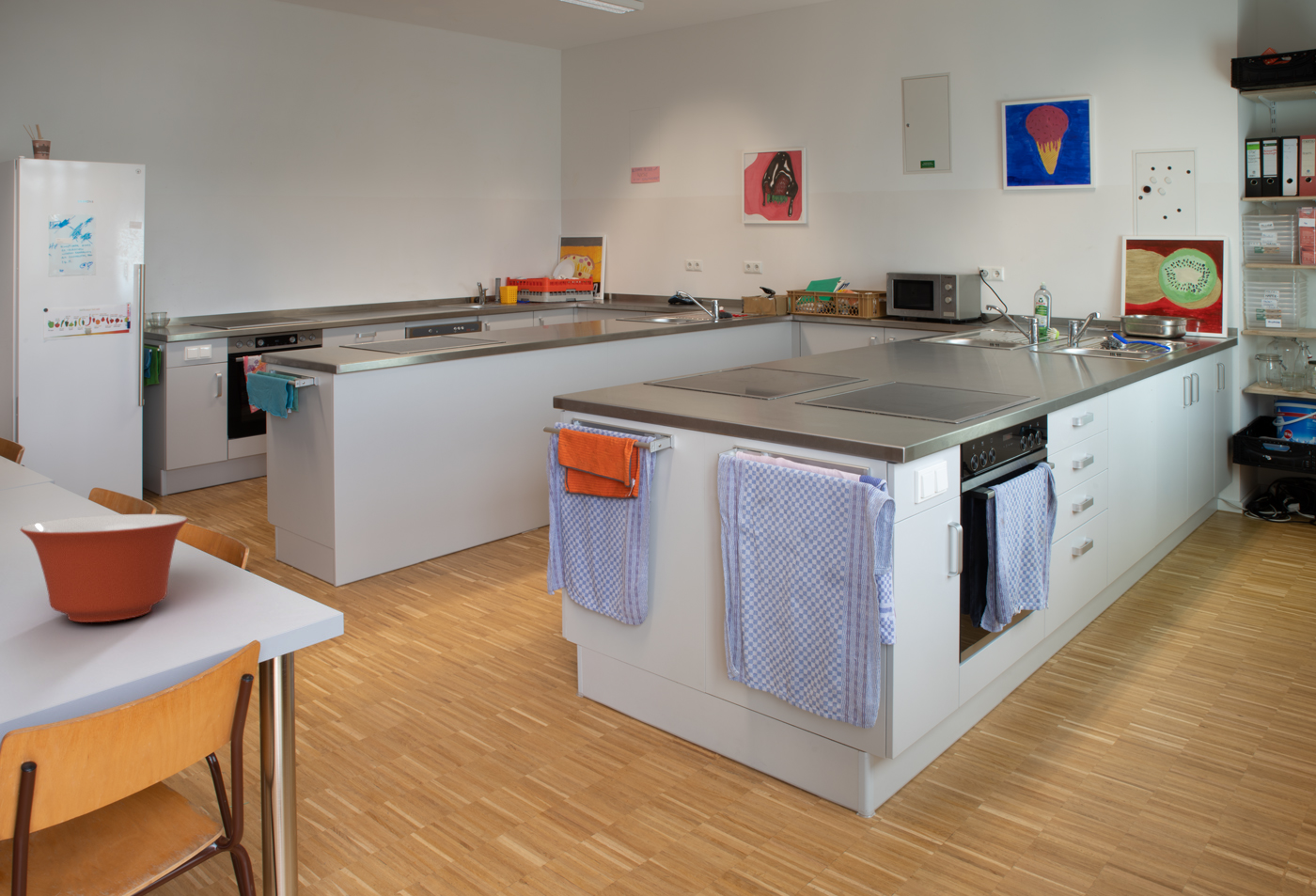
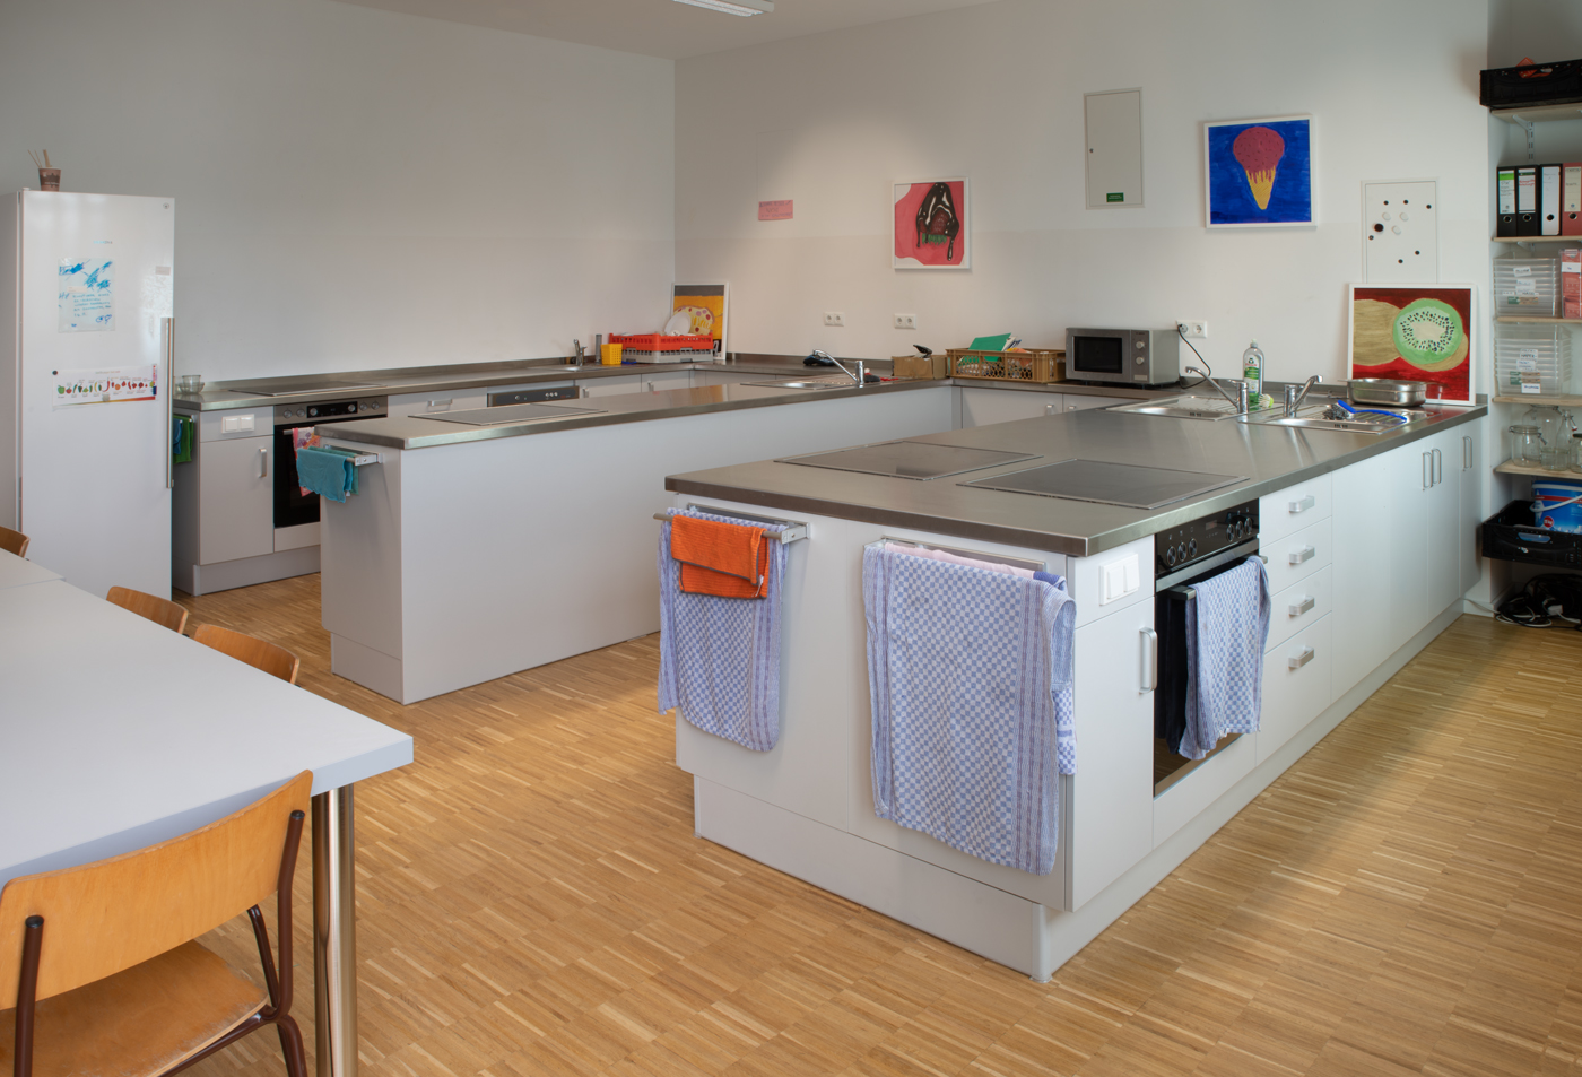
- mixing bowl [20,513,189,623]
